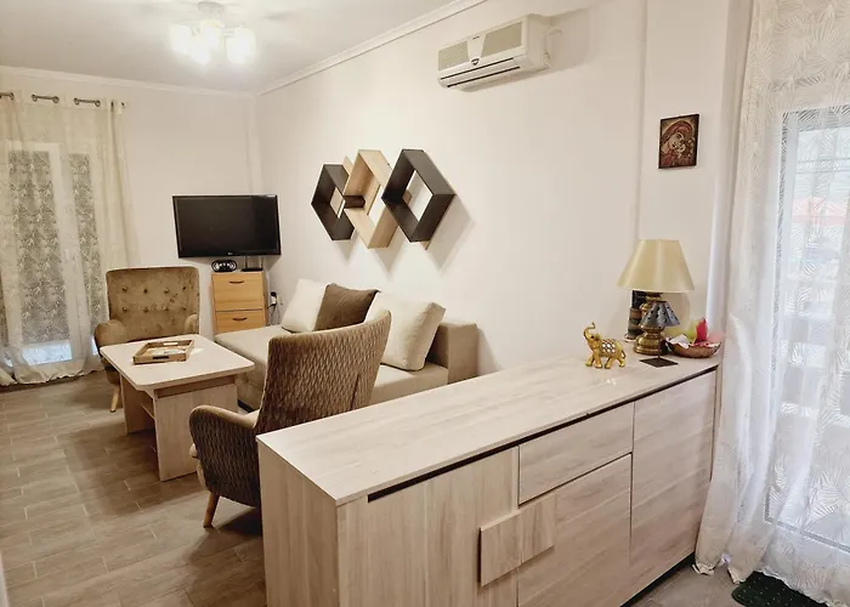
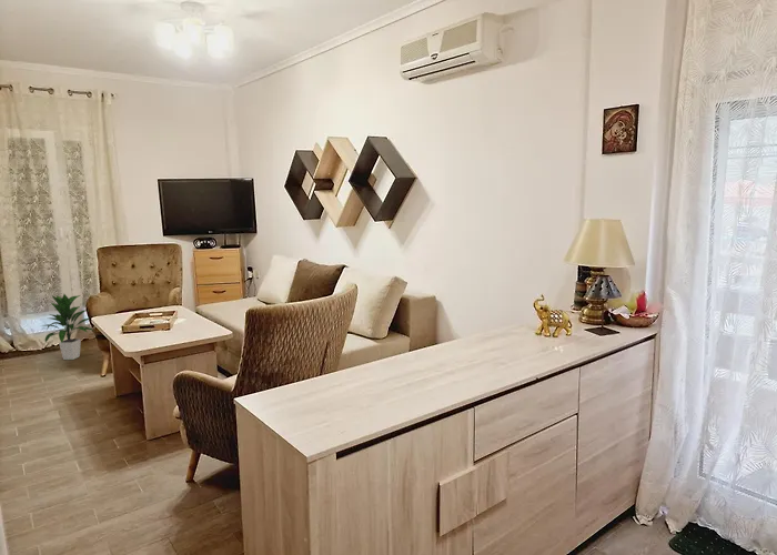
+ indoor plant [41,293,94,361]
